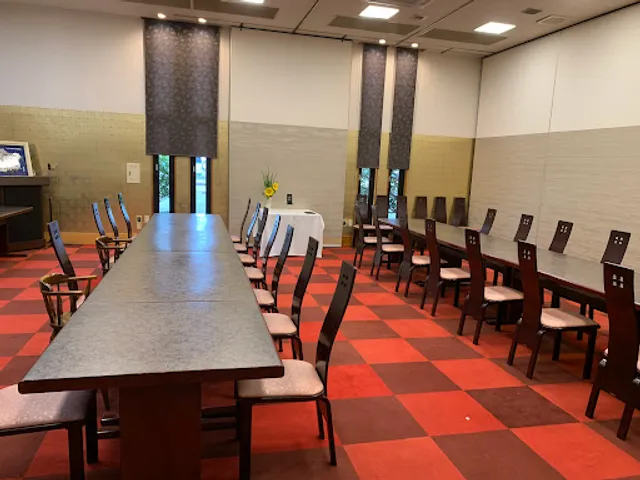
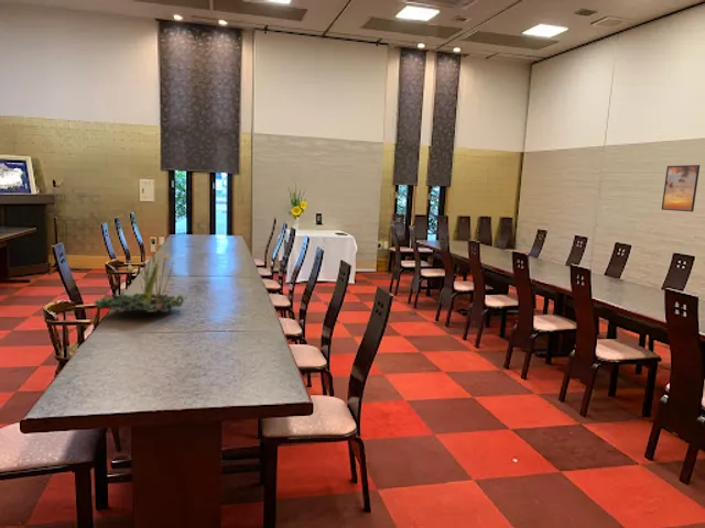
+ plant [91,251,188,316]
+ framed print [661,164,701,213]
